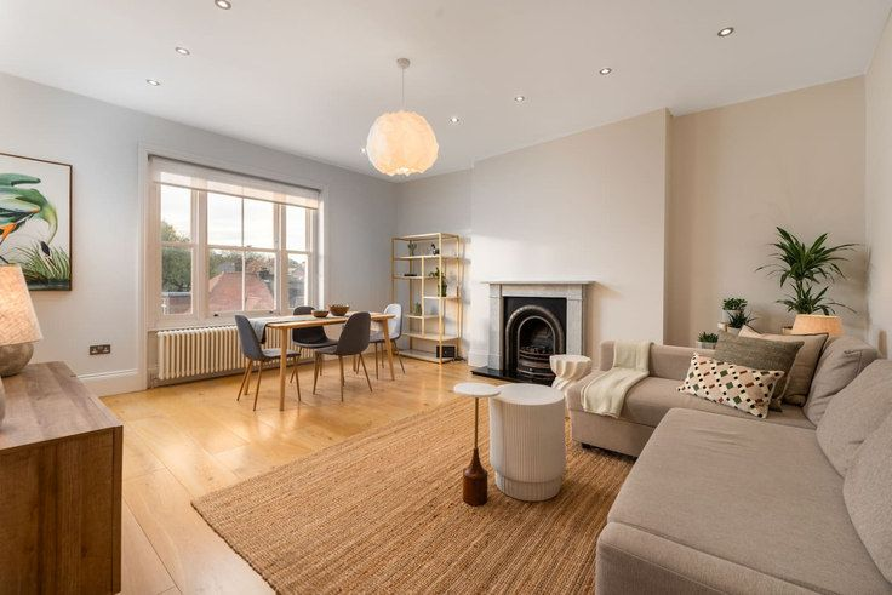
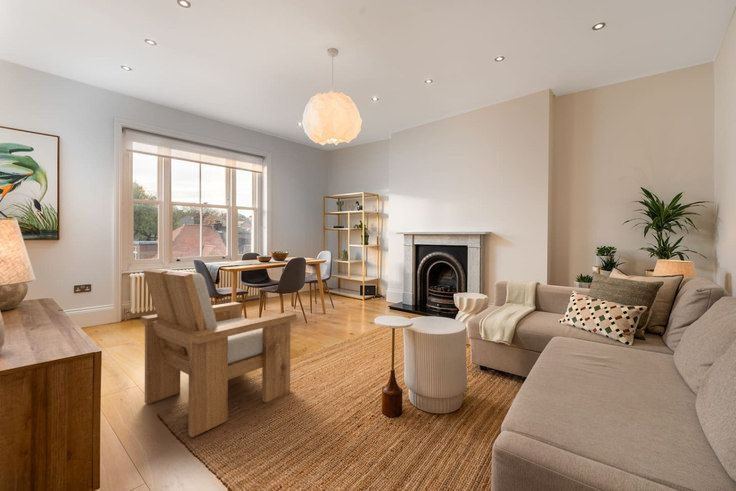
+ armchair [140,268,297,438]
